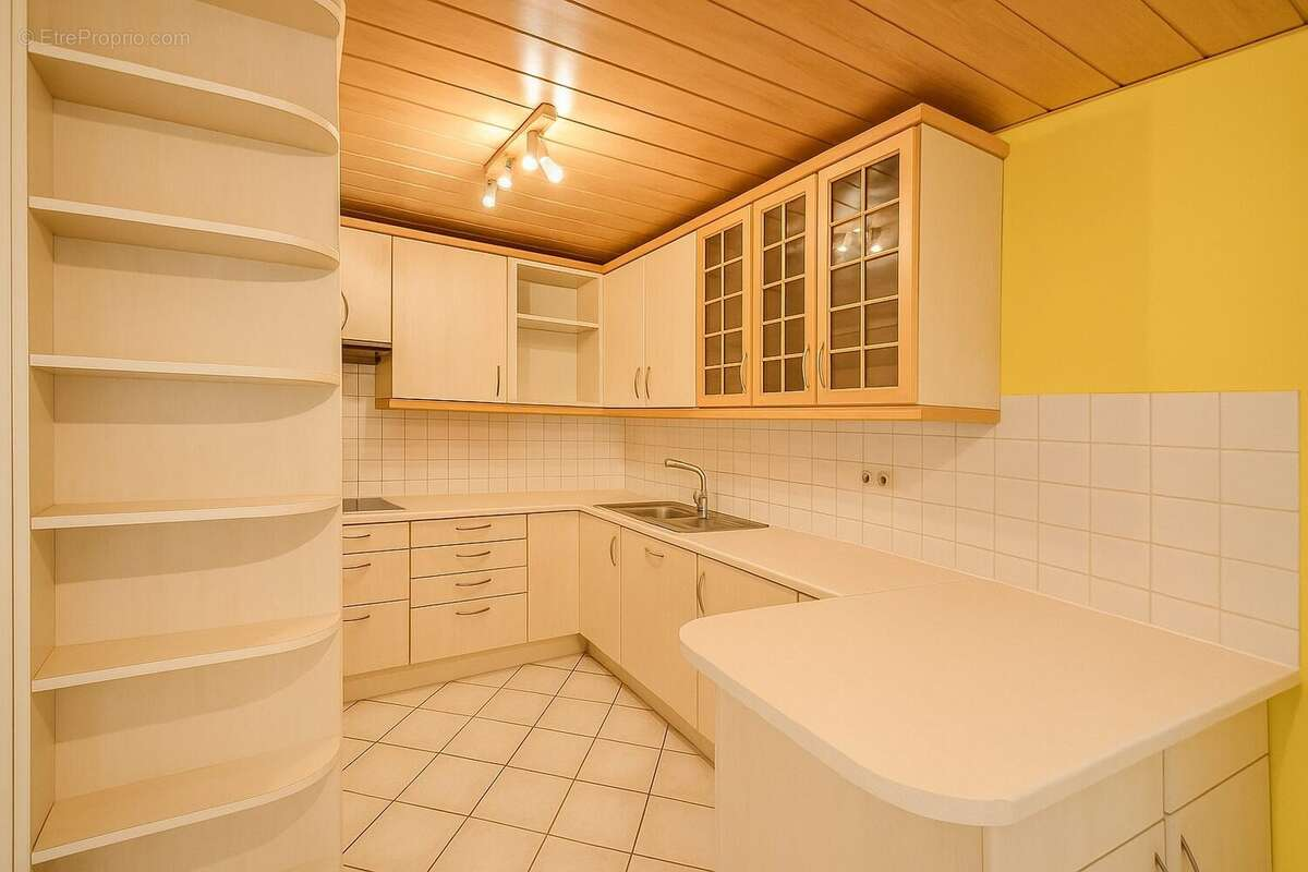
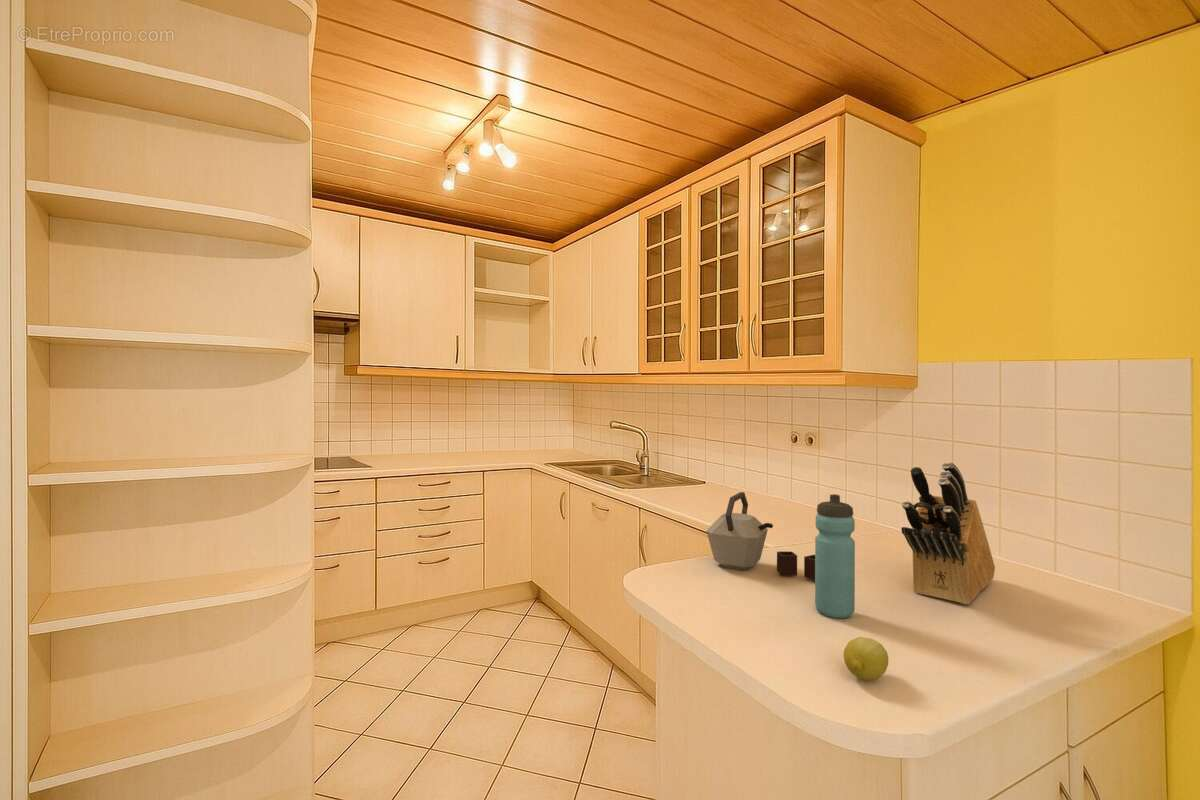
+ knife block [900,461,996,605]
+ kettle [706,491,815,581]
+ water bottle [814,493,856,619]
+ fruit [842,636,889,682]
